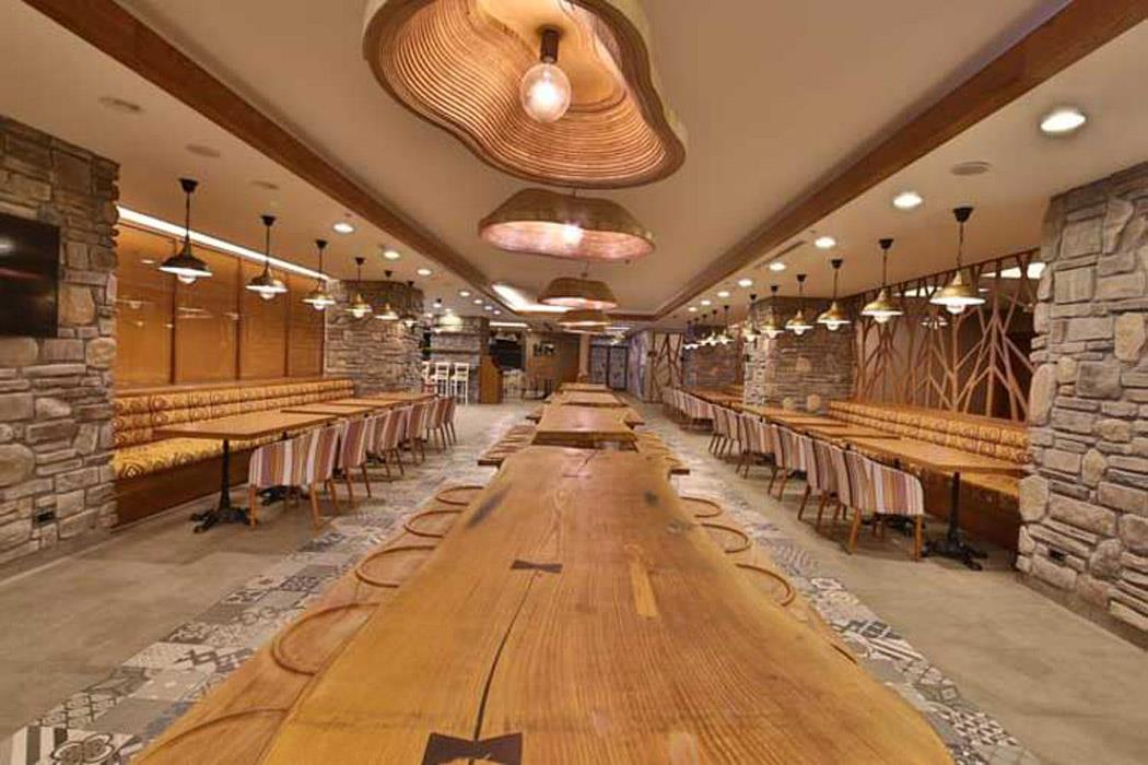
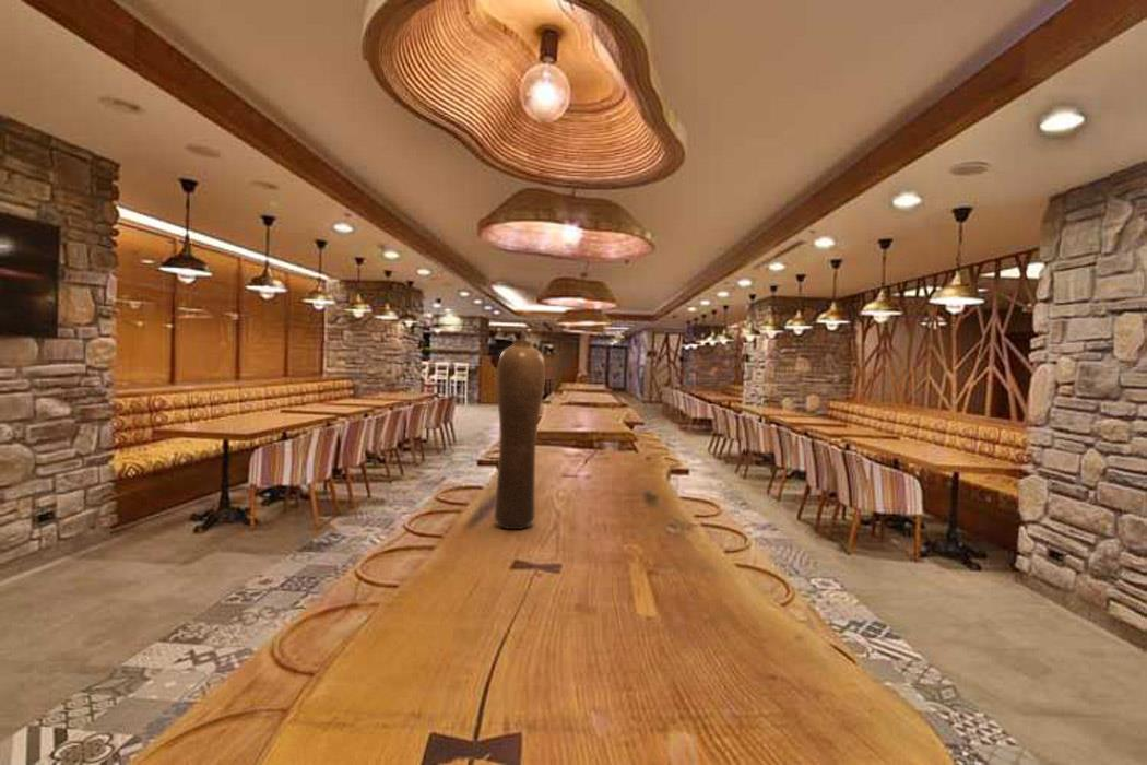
+ vase [493,340,546,530]
